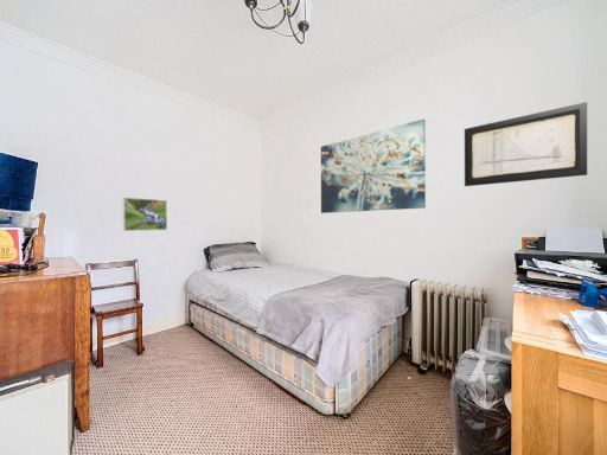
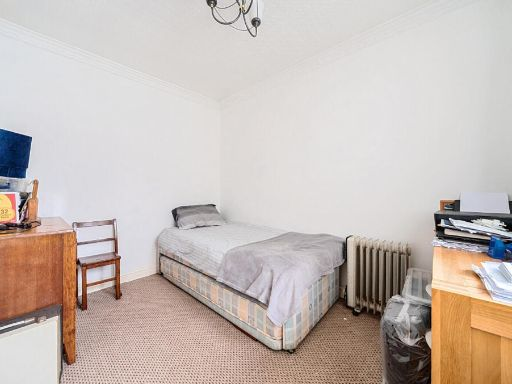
- wall art [464,101,588,187]
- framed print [122,197,168,232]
- wall art [320,118,427,214]
